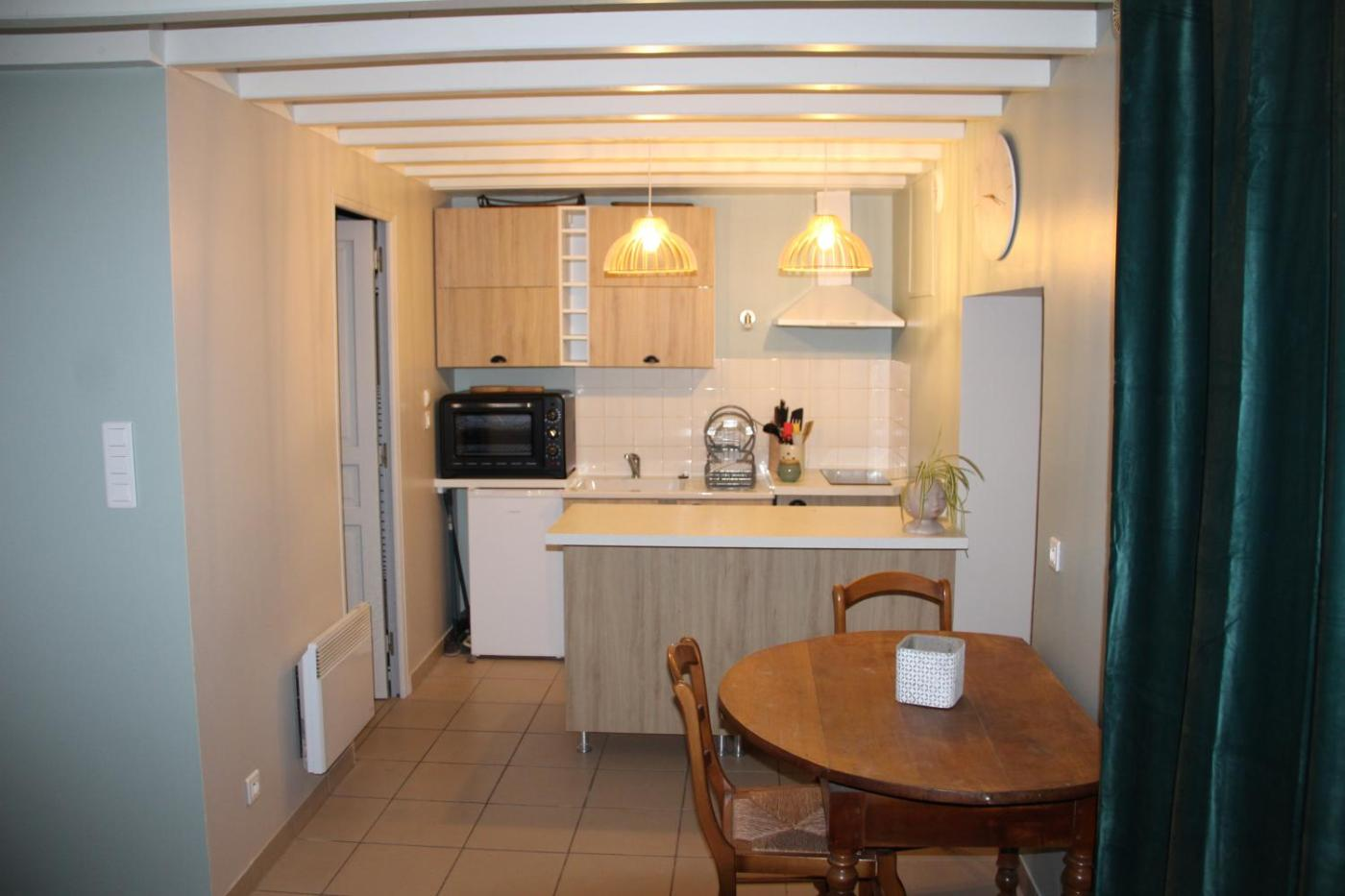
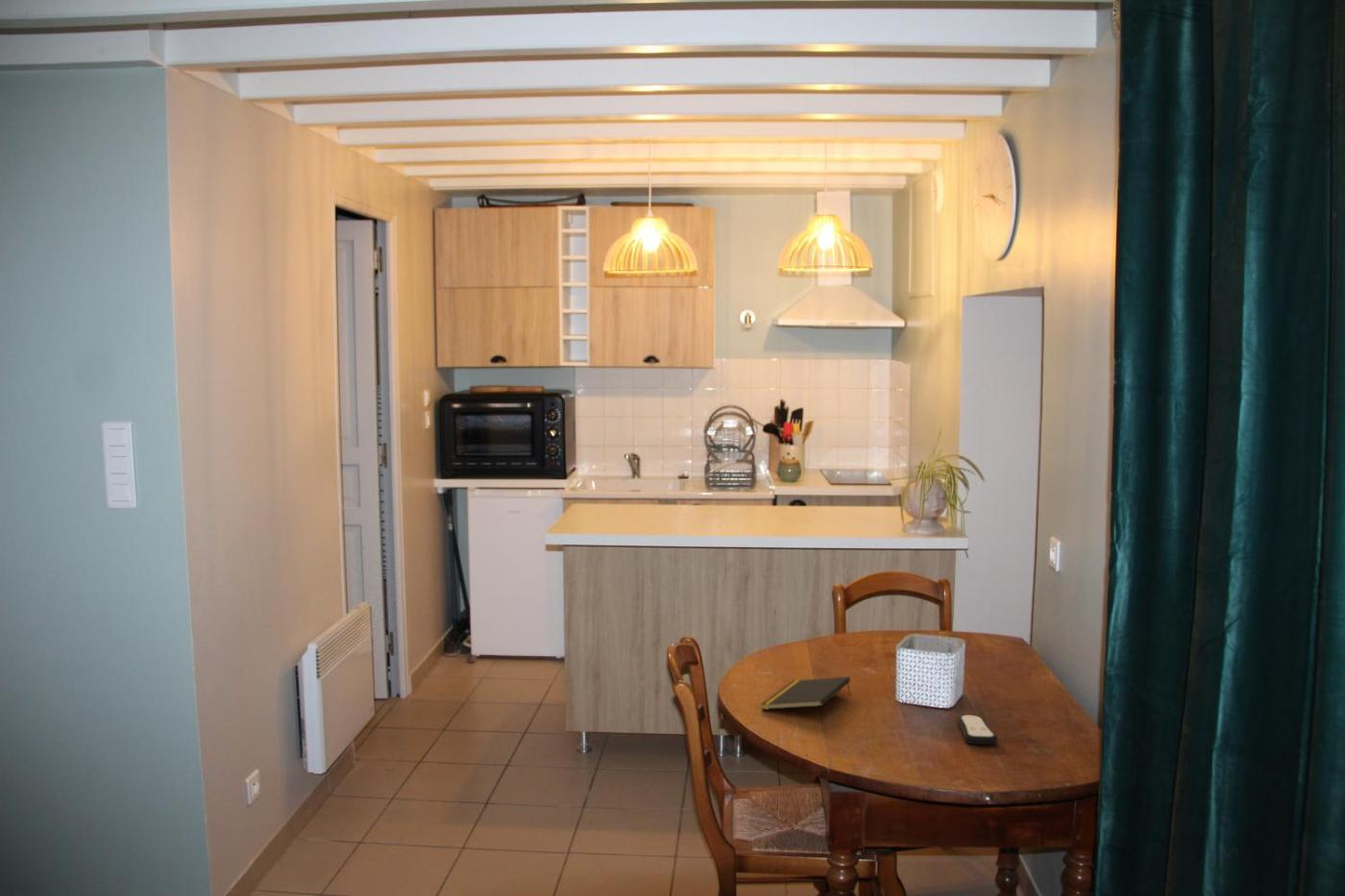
+ remote control [956,714,998,745]
+ notepad [760,676,851,711]
